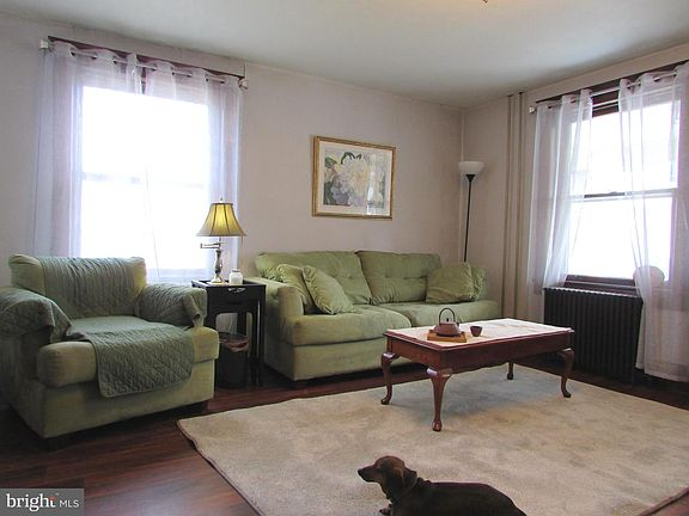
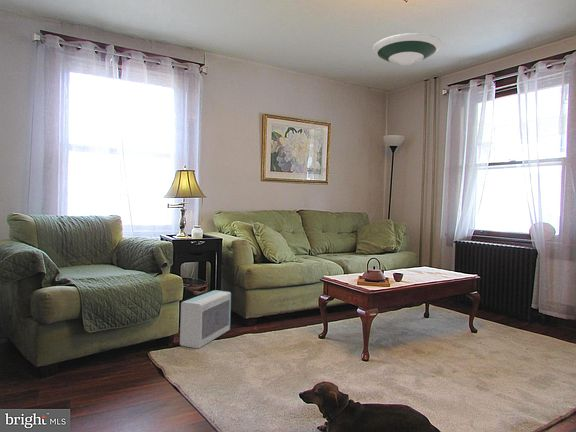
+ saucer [372,32,443,66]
+ air purifier [179,289,232,349]
